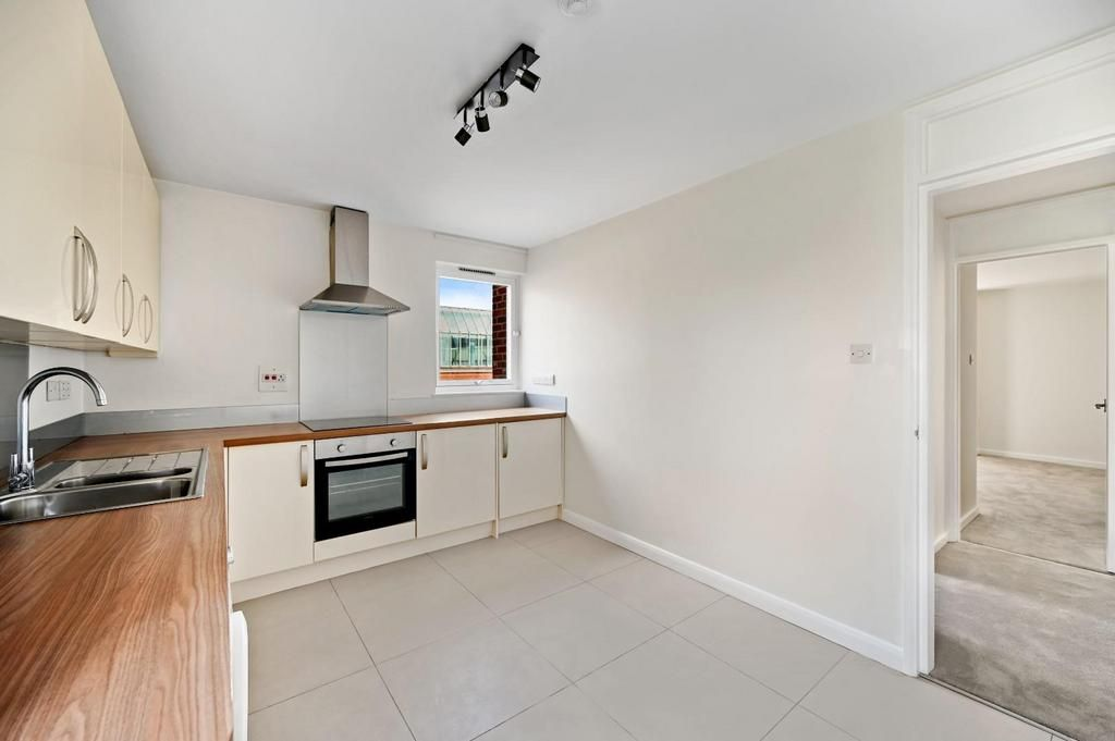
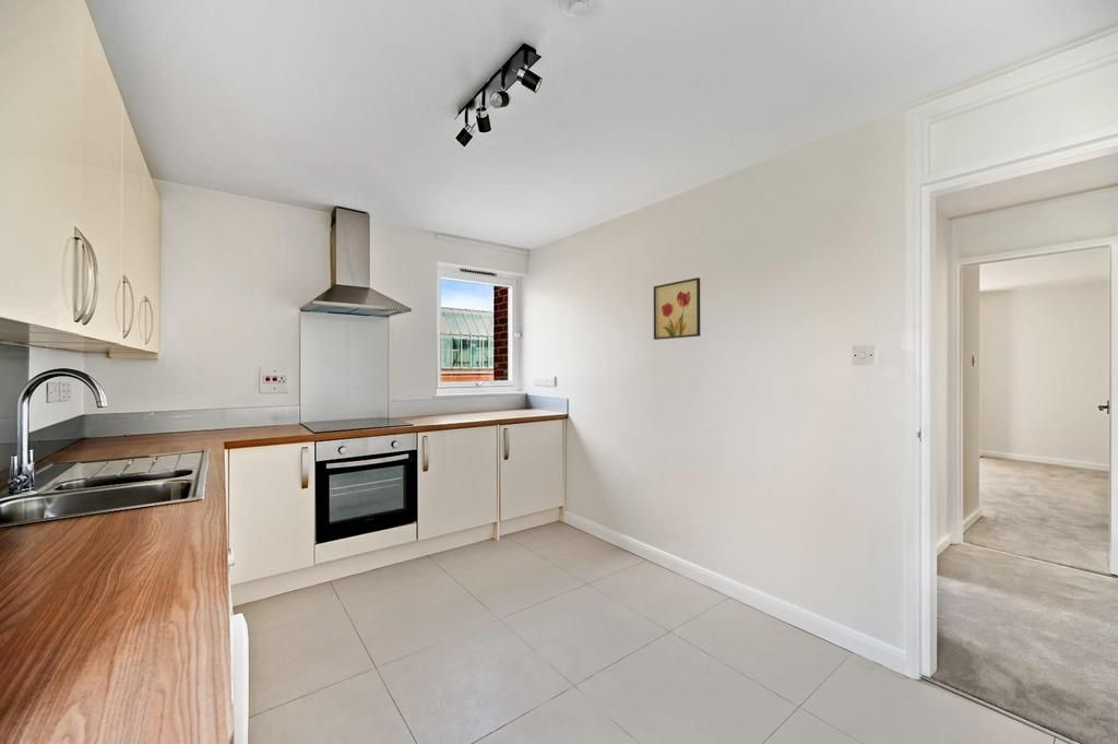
+ wall art [653,276,701,341]
